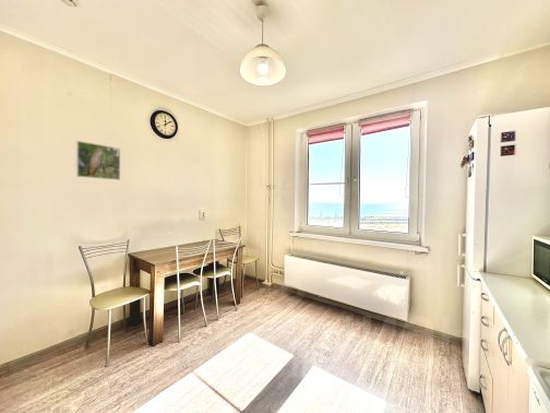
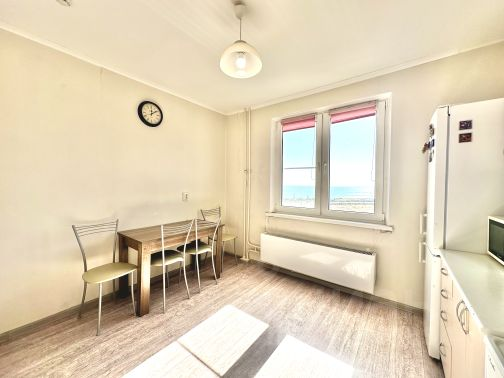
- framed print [75,140,121,181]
